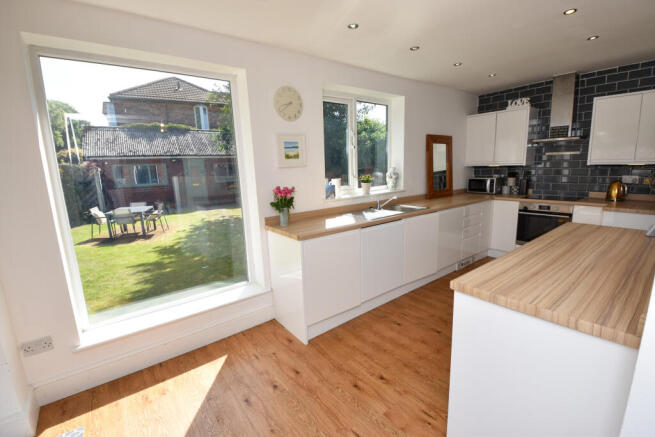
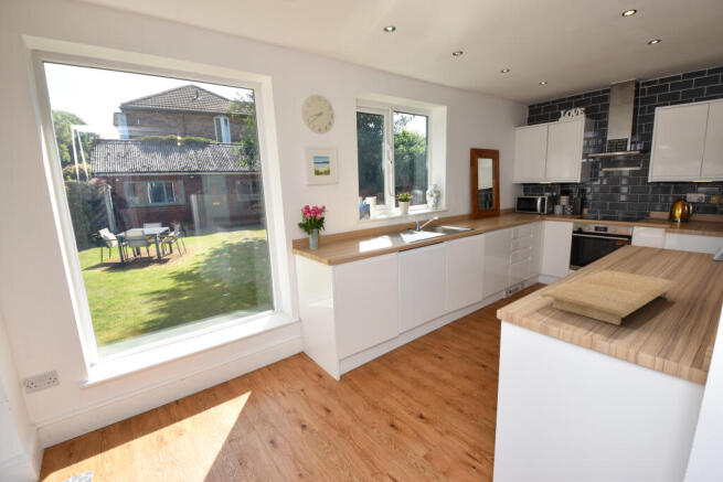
+ cutting board [540,269,679,326]
